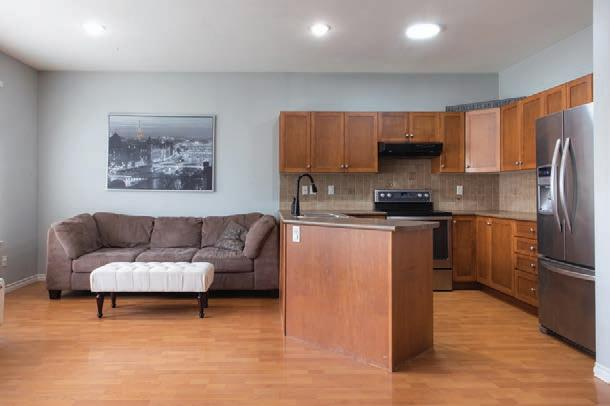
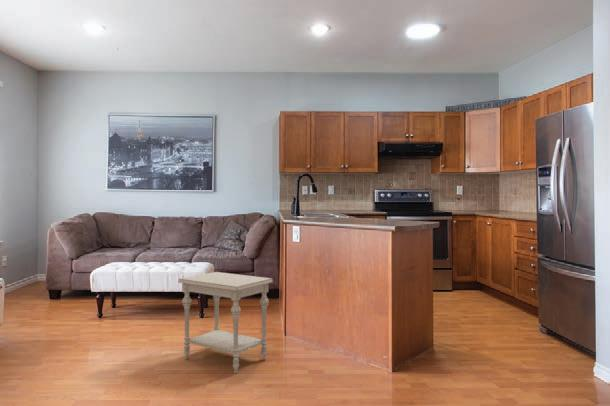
+ side table [177,271,274,374]
